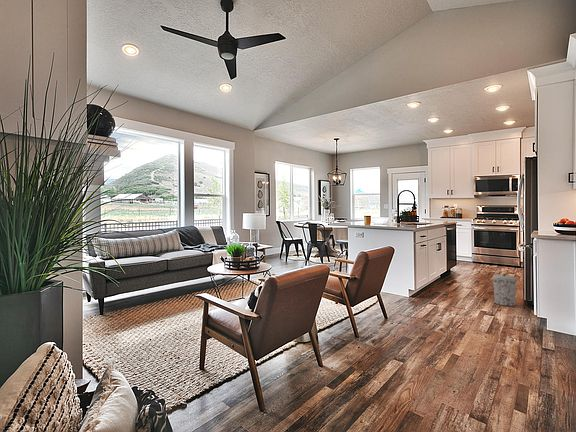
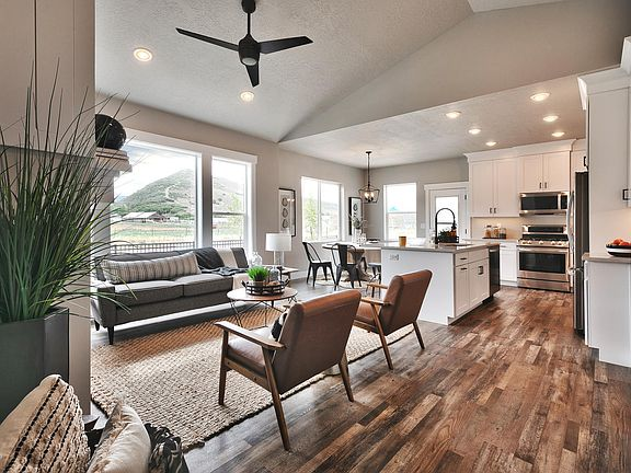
- trash can [492,273,518,307]
